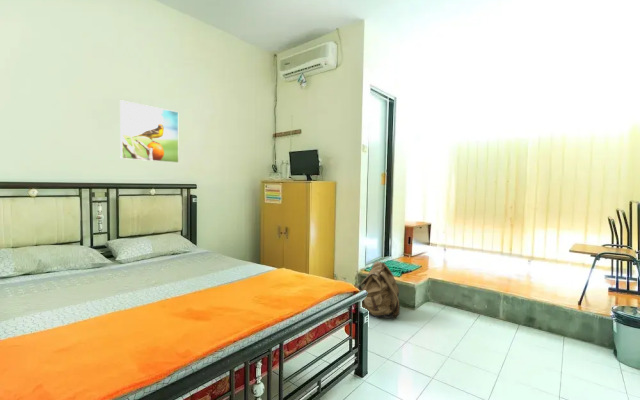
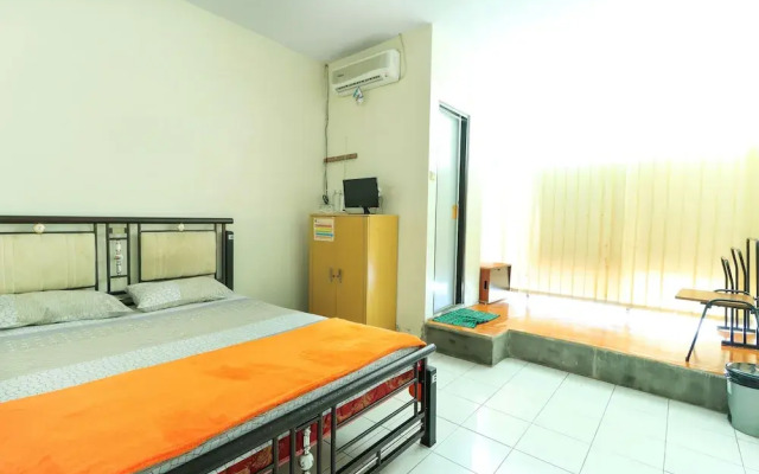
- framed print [119,99,180,164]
- backpack [356,261,401,320]
